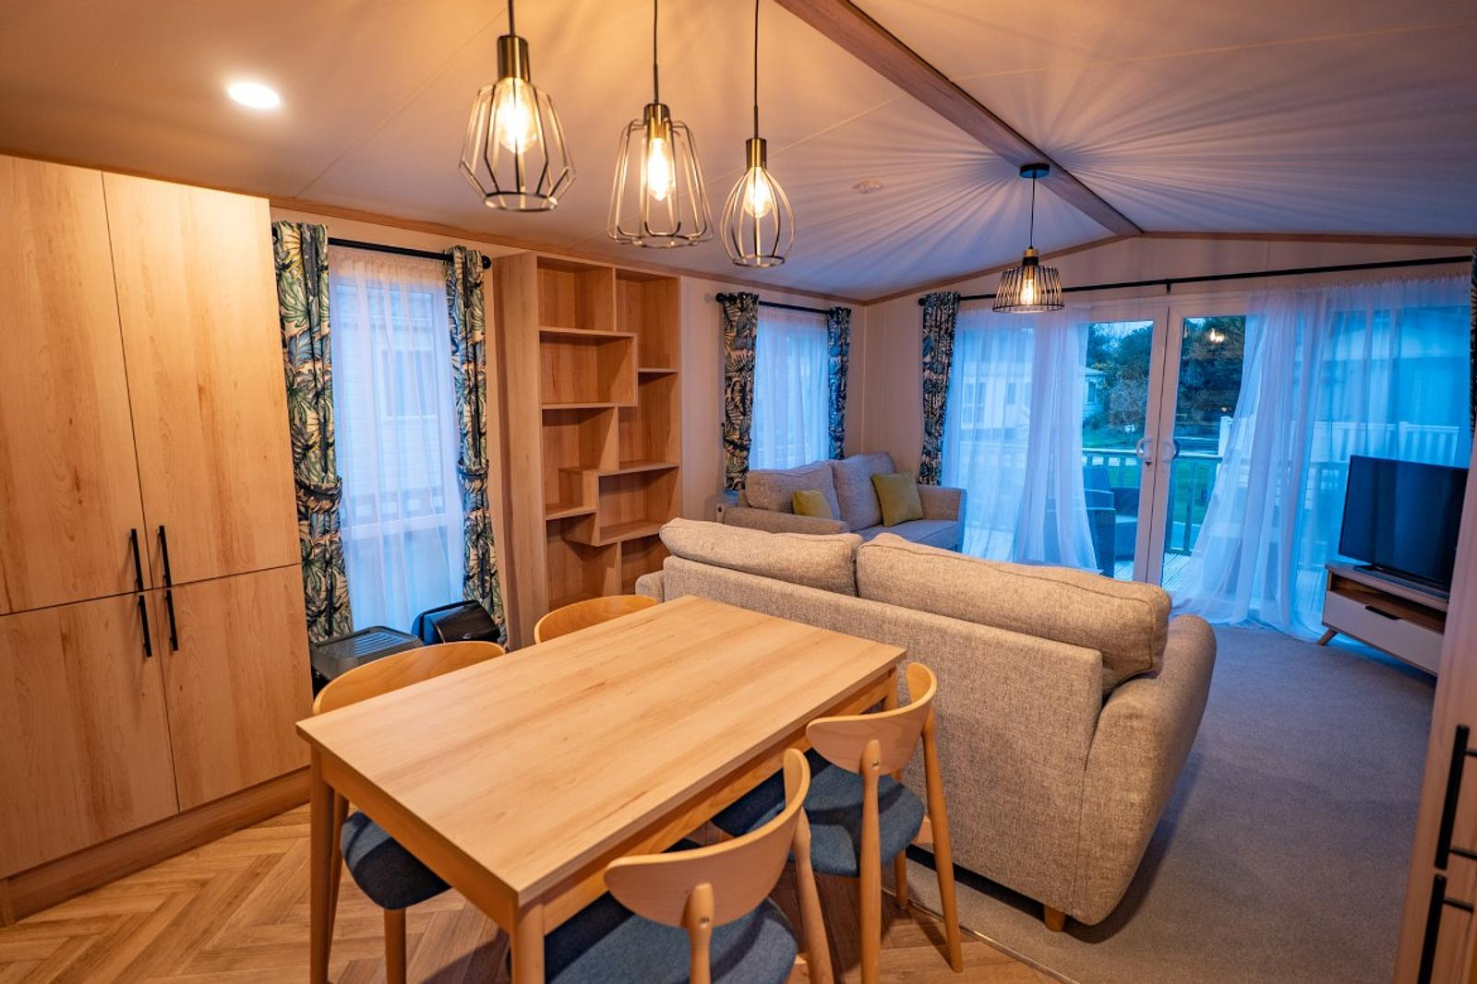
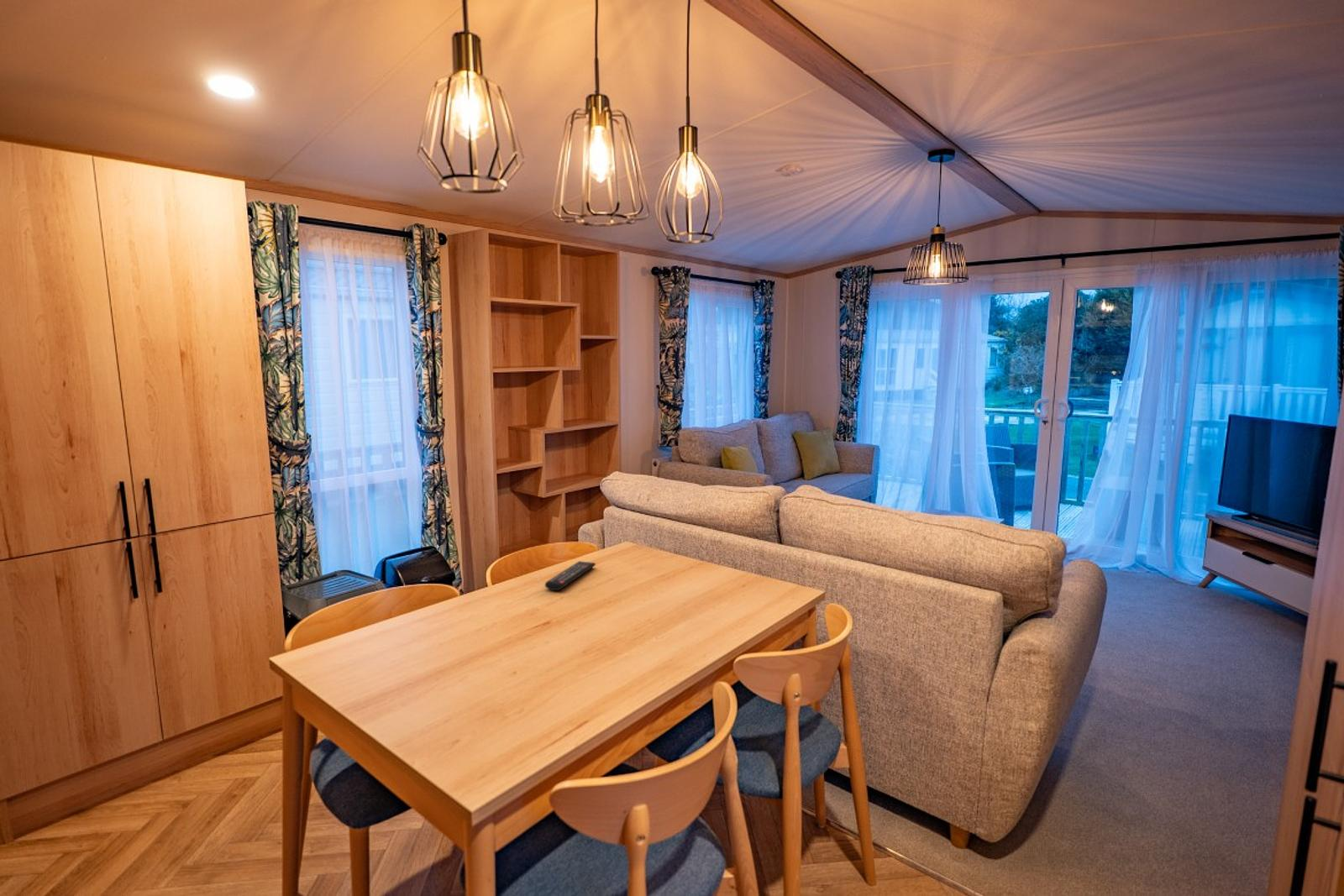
+ remote control [544,560,596,591]
